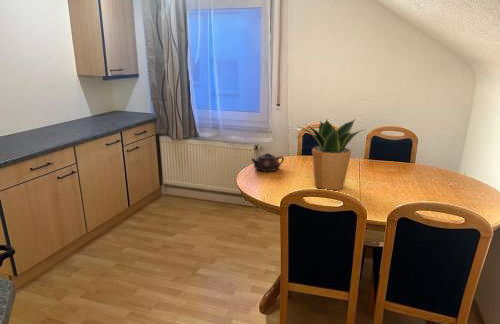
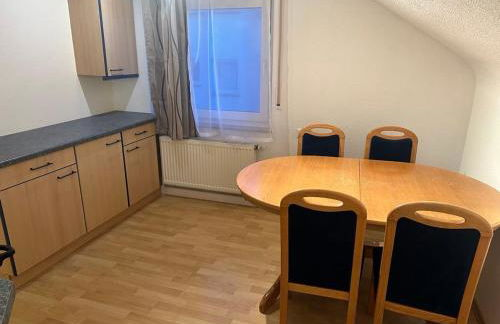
- potted plant [297,118,365,191]
- teapot [250,152,285,173]
